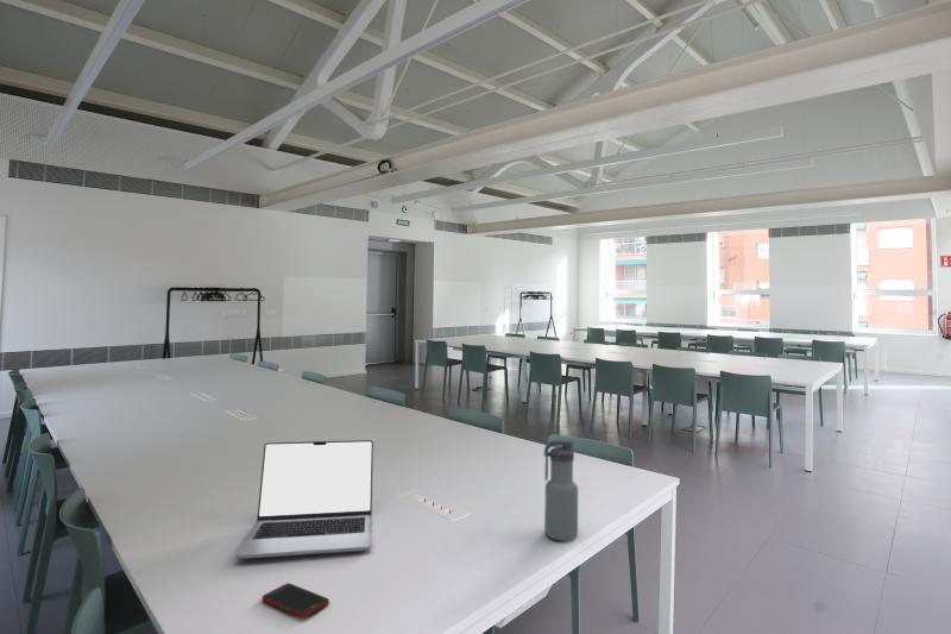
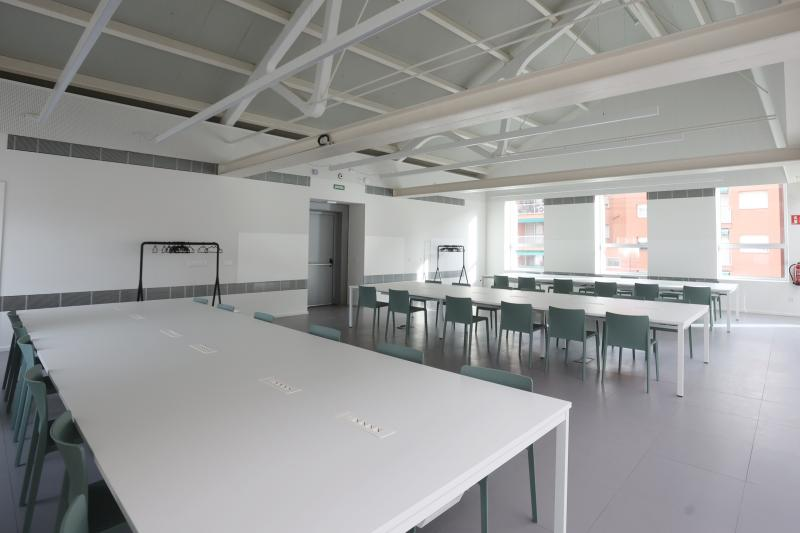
- laptop [234,439,374,560]
- cell phone [260,582,330,620]
- water bottle [543,438,579,541]
